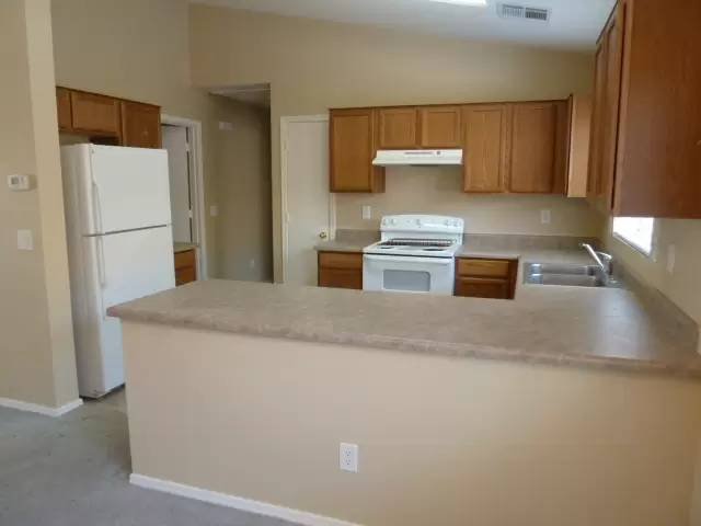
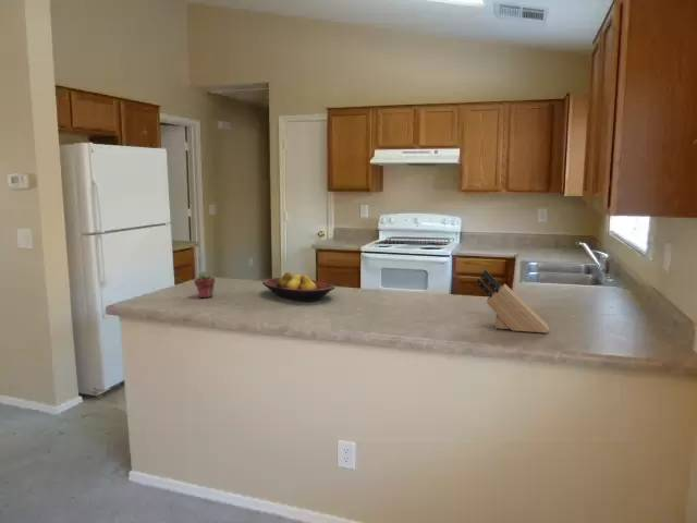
+ potted succulent [193,270,216,299]
+ knife block [476,269,550,335]
+ fruit bowl [261,271,337,303]
